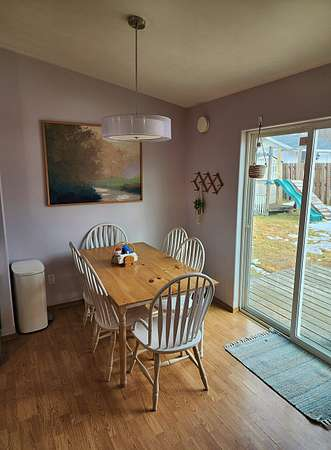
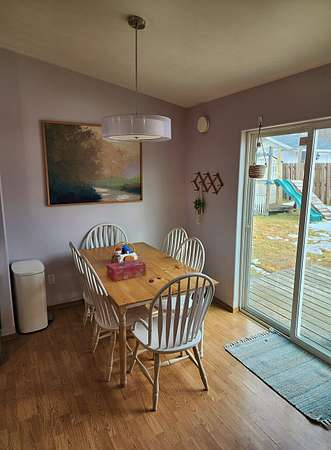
+ tissue box [106,258,147,282]
